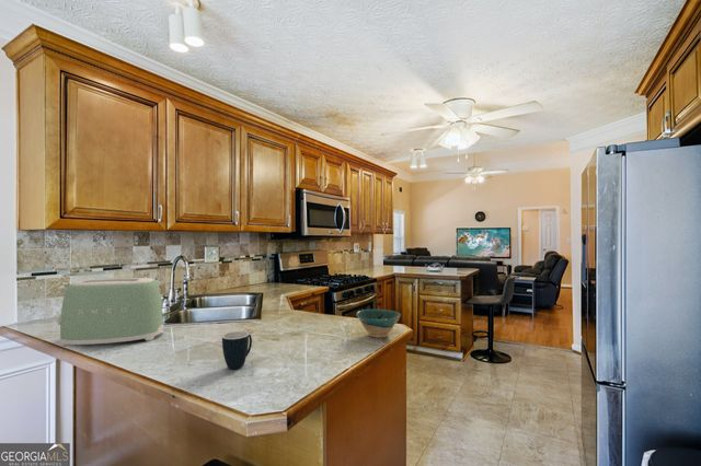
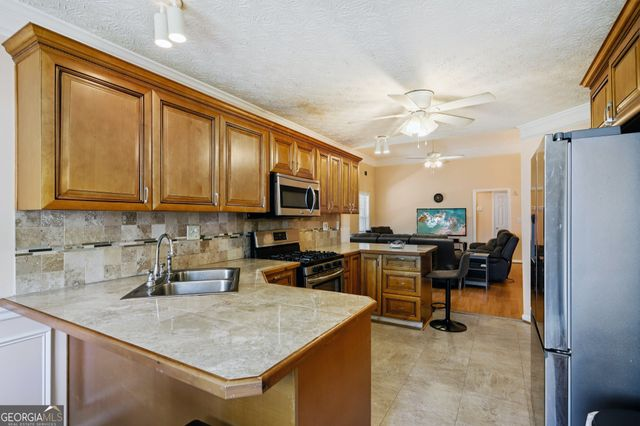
- toaster [56,277,164,348]
- bowl [356,308,401,339]
- mug [221,330,253,370]
